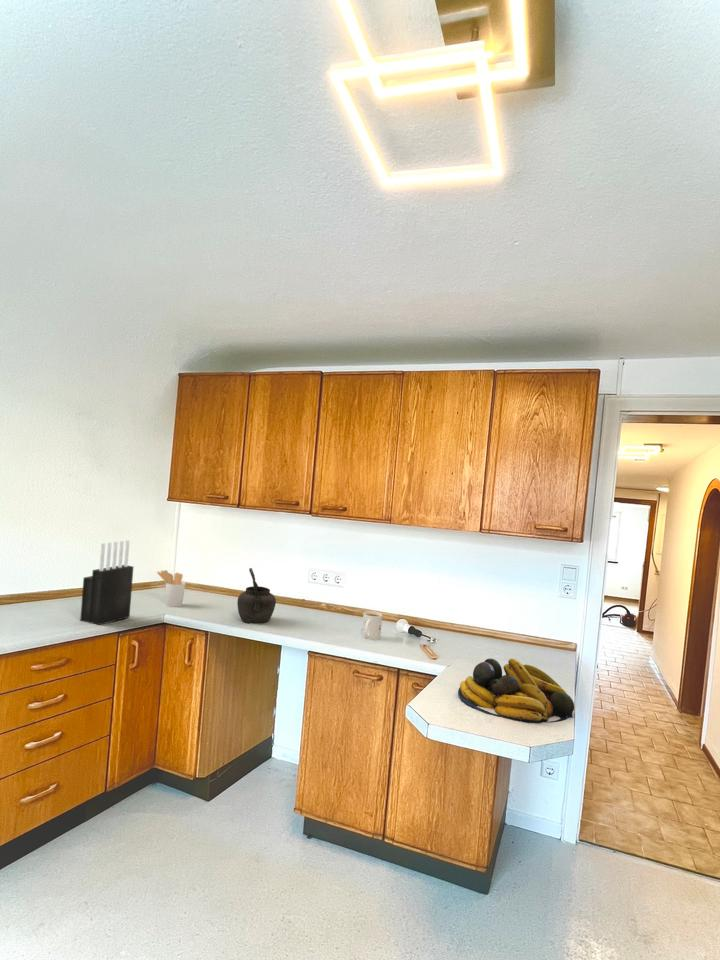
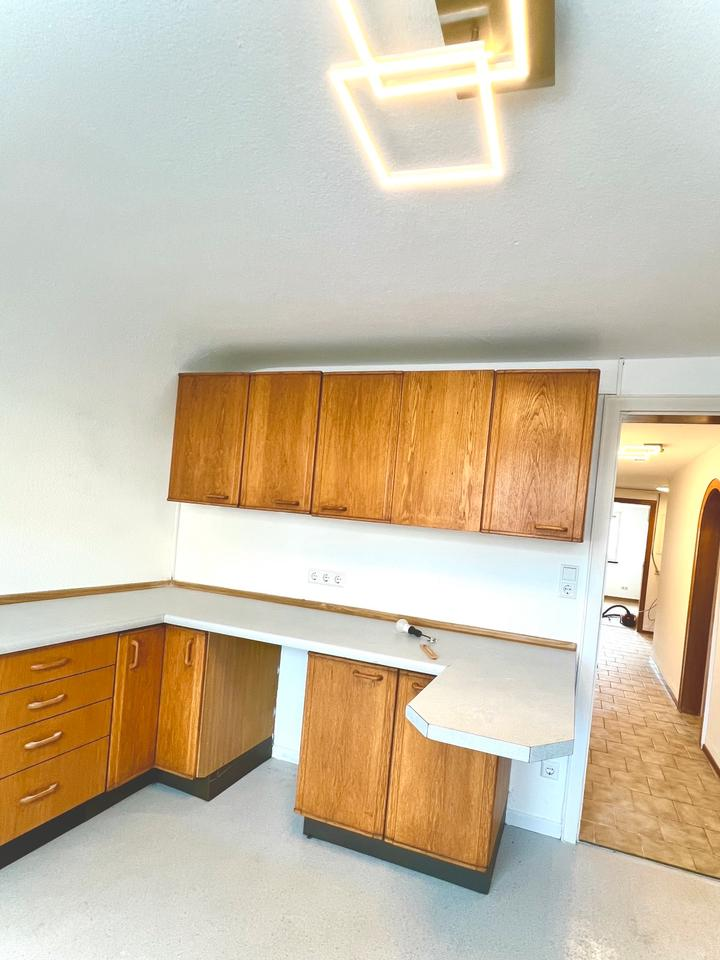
- mug [361,610,383,641]
- kettle [236,567,277,625]
- knife block [79,539,134,626]
- utensil holder [156,569,186,608]
- fruit bowl [457,657,575,724]
